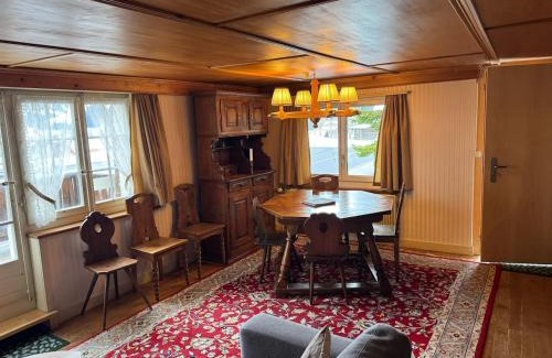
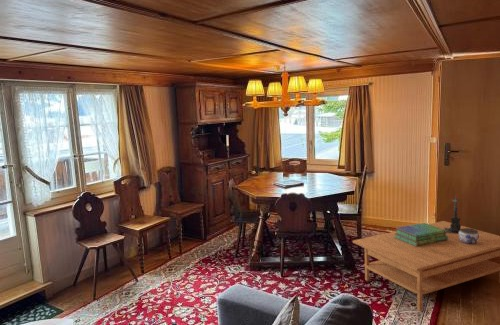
+ candle holder [444,194,462,234]
+ jar [459,228,479,244]
+ stack of books [394,222,448,246]
+ coffee table [352,220,500,312]
